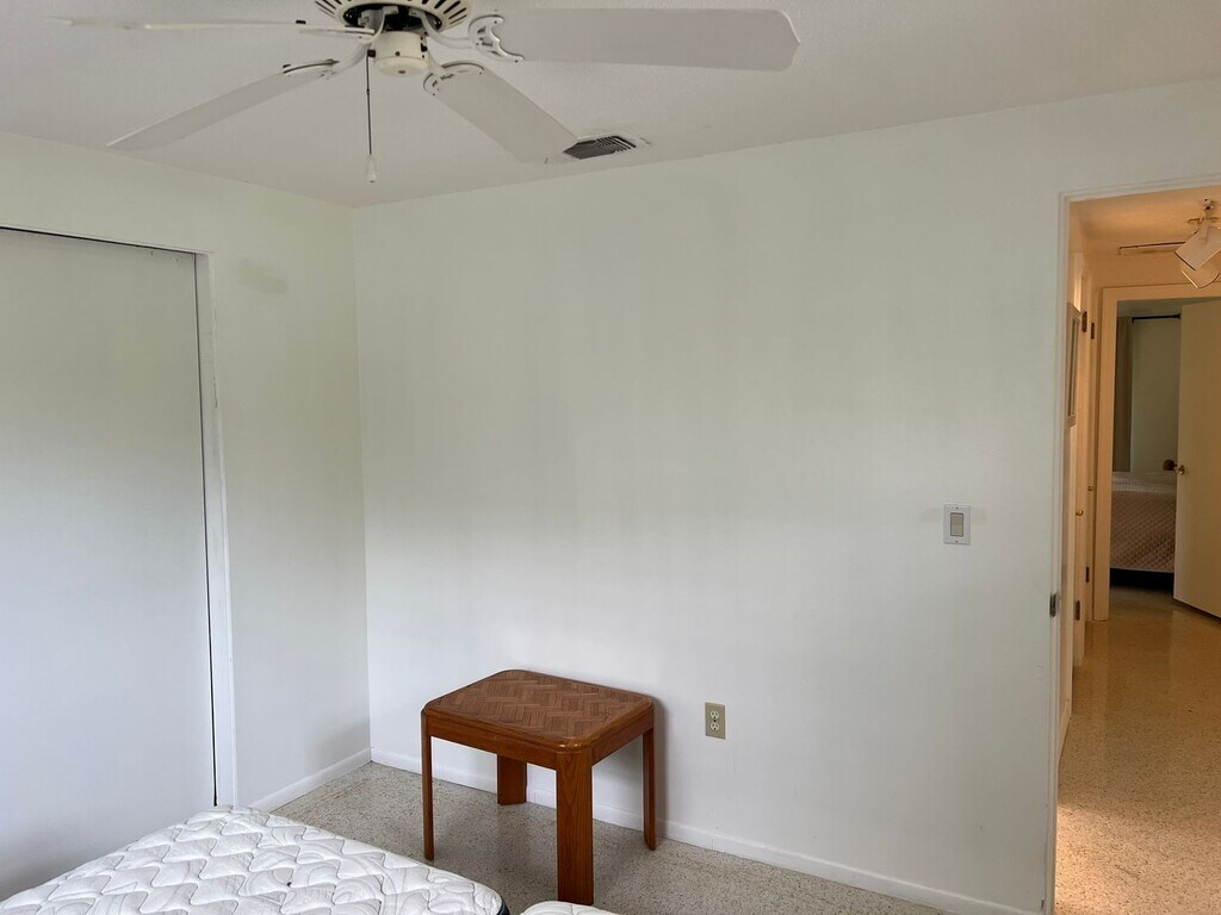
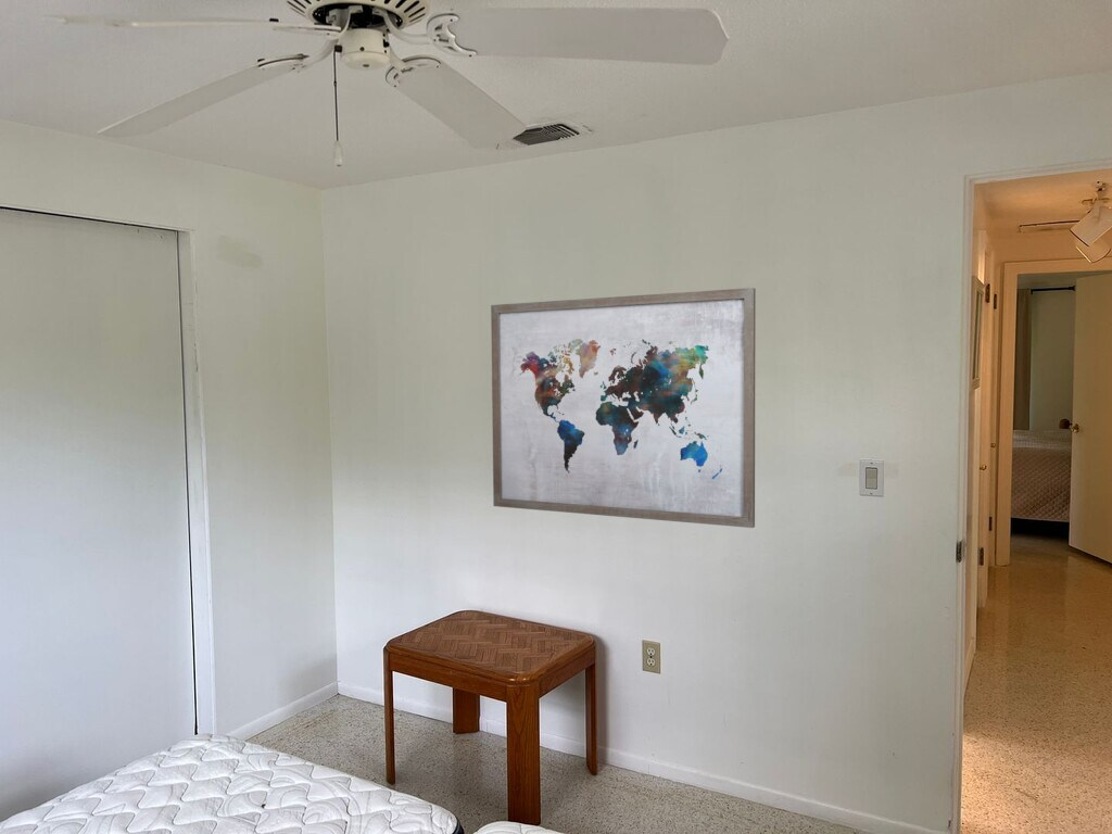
+ wall art [490,287,757,529]
